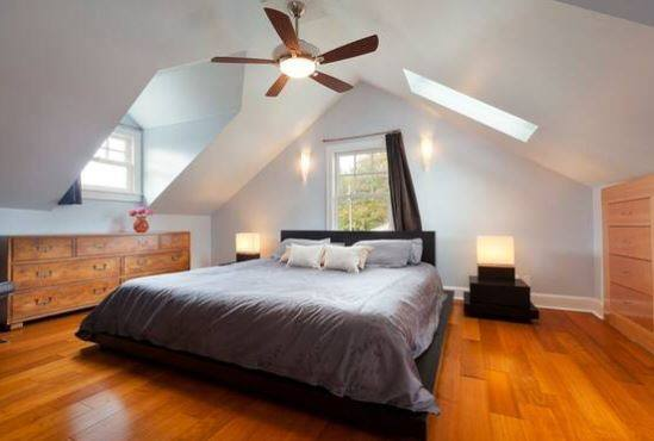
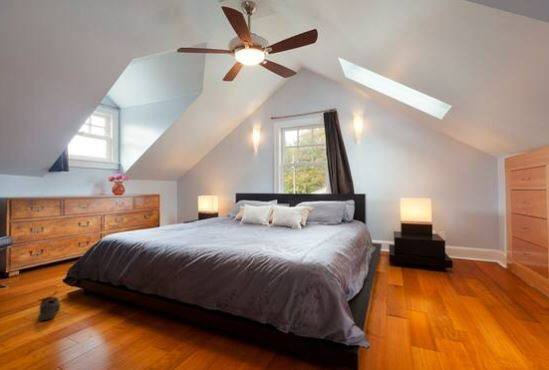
+ shoe [37,289,61,322]
